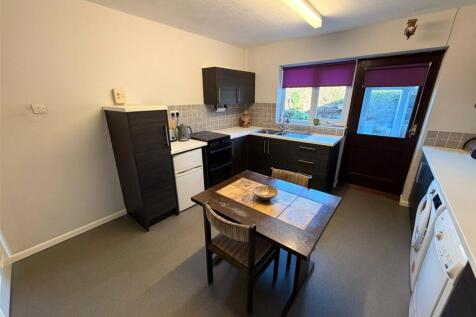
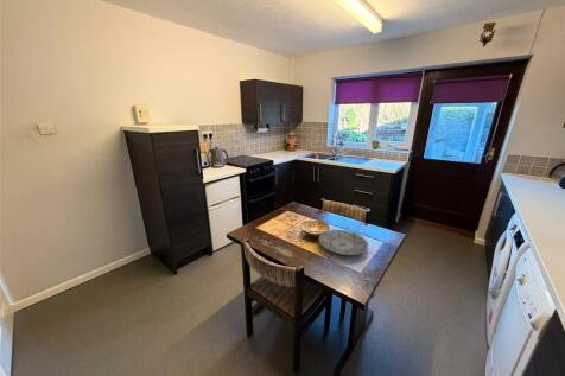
+ plate [318,229,369,256]
